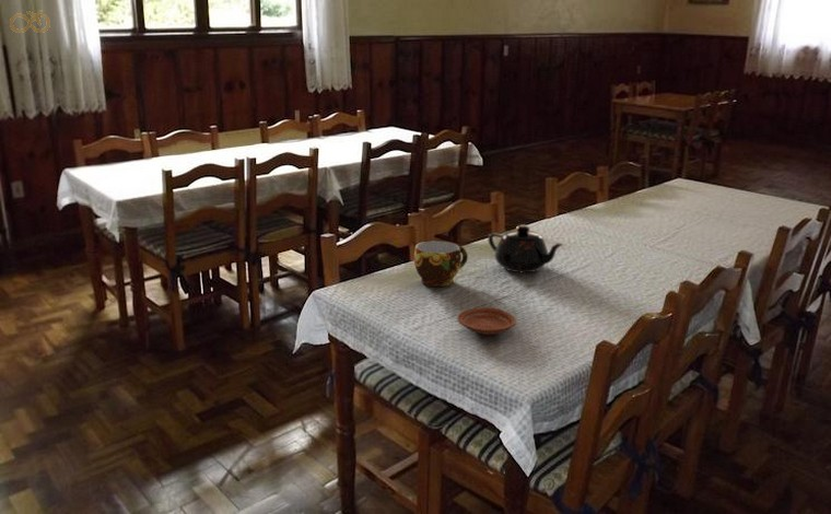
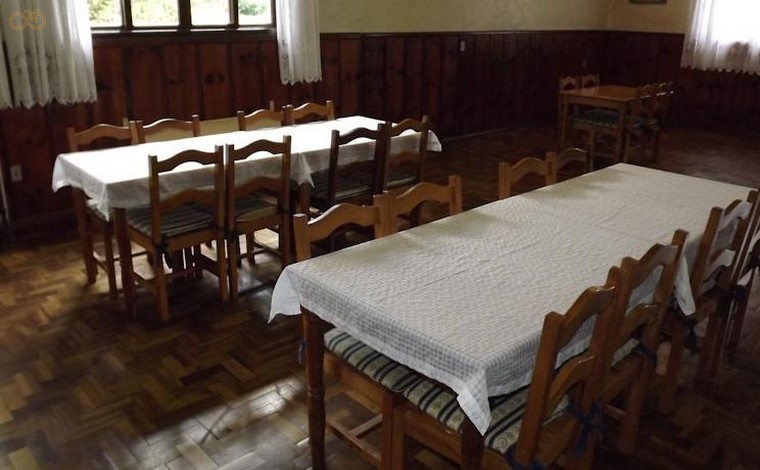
- cup [413,240,469,288]
- plate [457,306,517,336]
- teapot [488,224,564,273]
